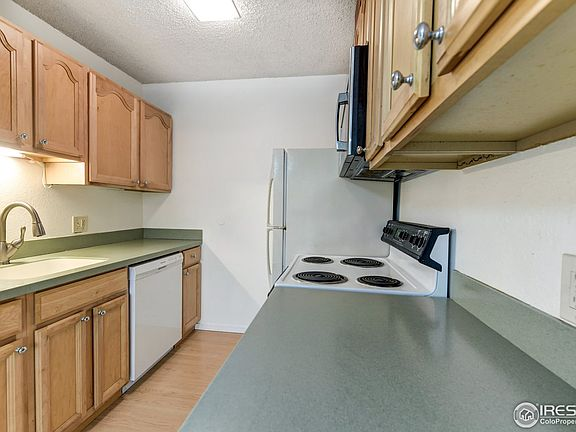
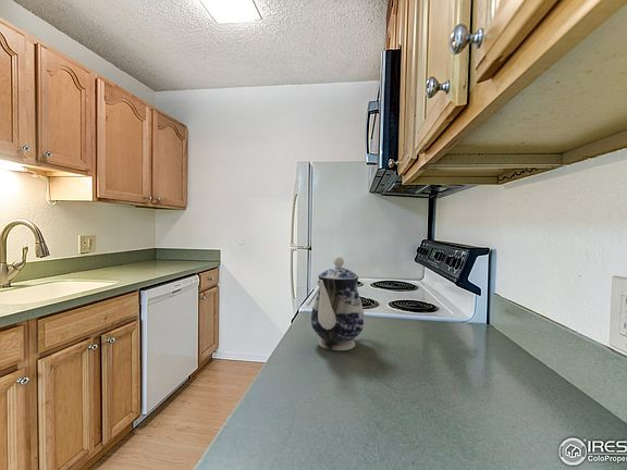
+ teapot [310,256,365,351]
